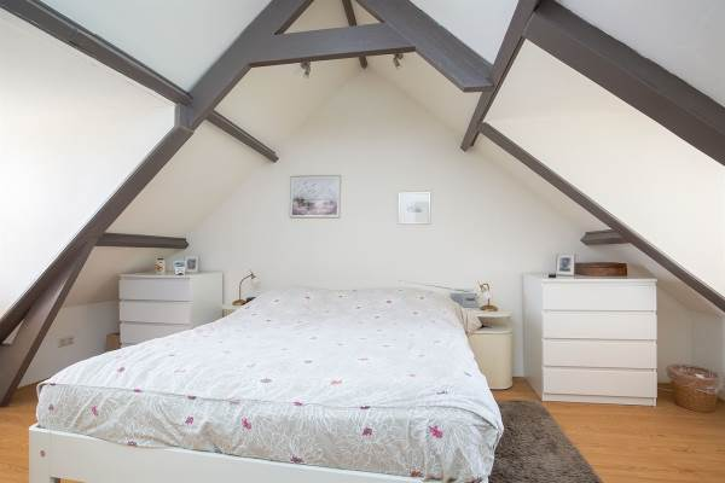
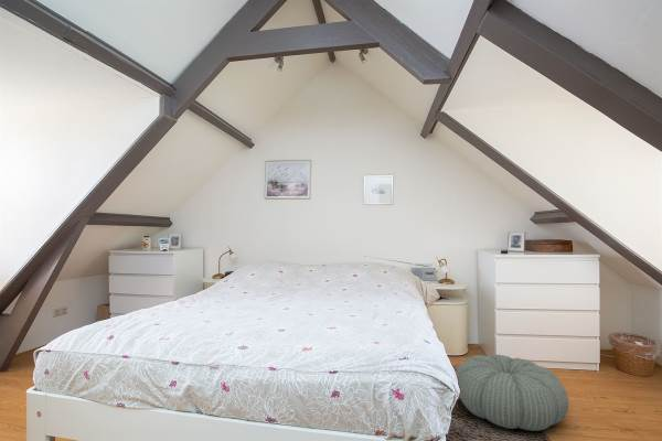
+ pouf [455,353,569,432]
